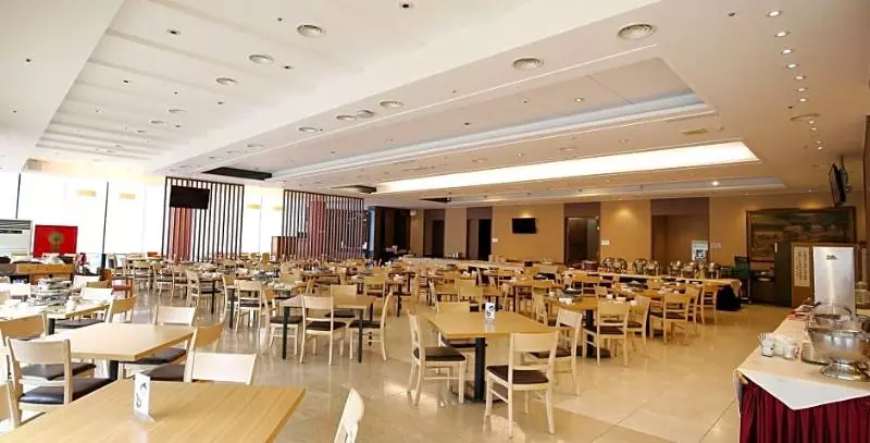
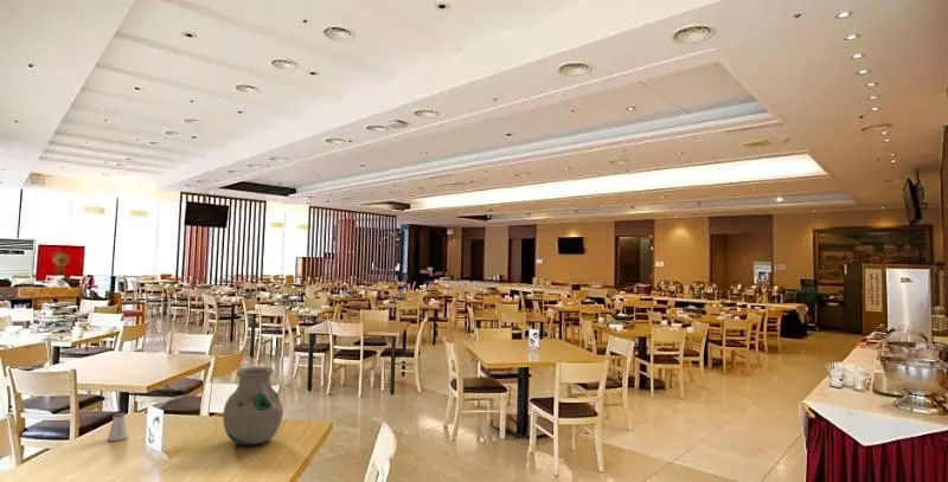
+ saltshaker [107,412,129,442]
+ vase [222,366,284,446]
